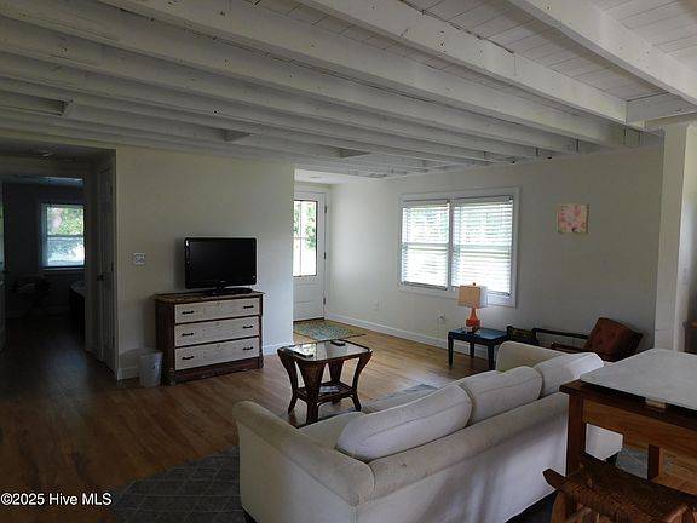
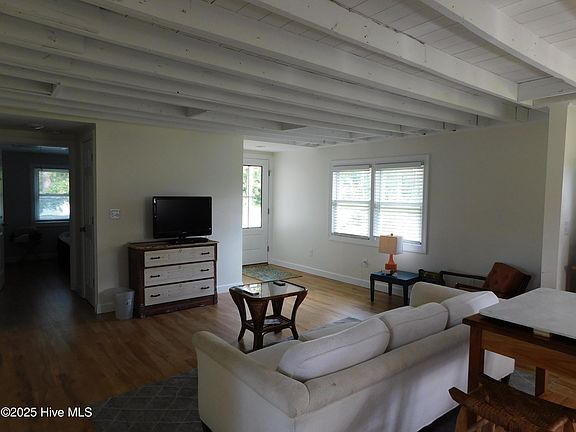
- wall art [555,203,591,236]
